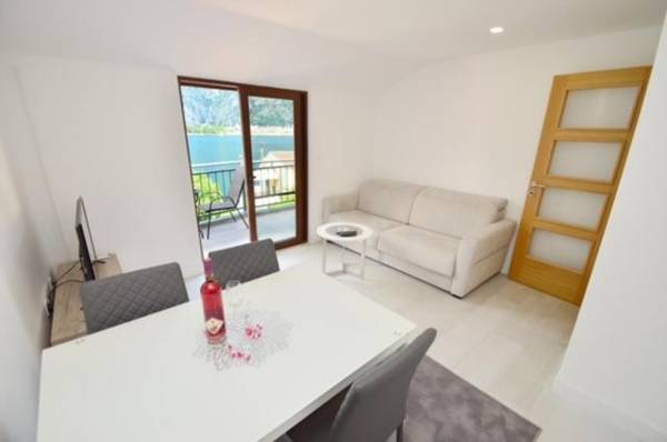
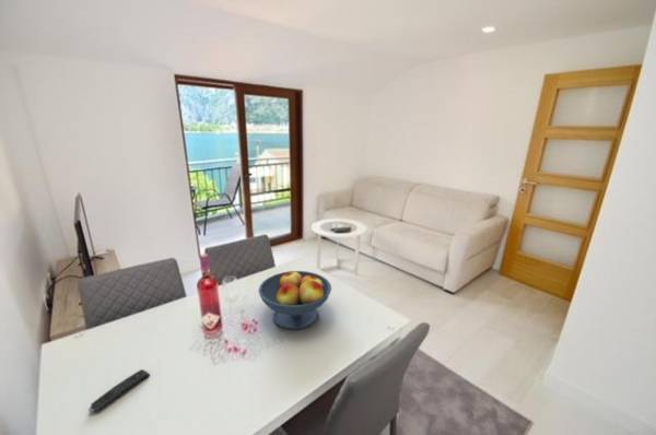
+ remote control [87,368,151,413]
+ fruit bowl [257,270,332,330]
